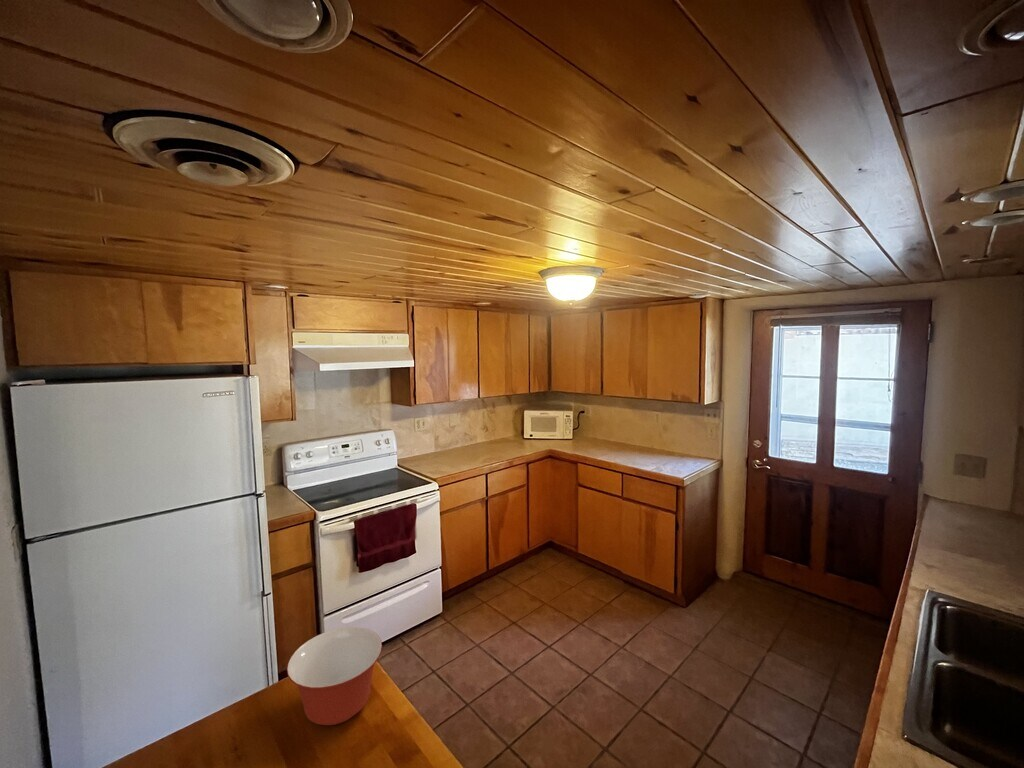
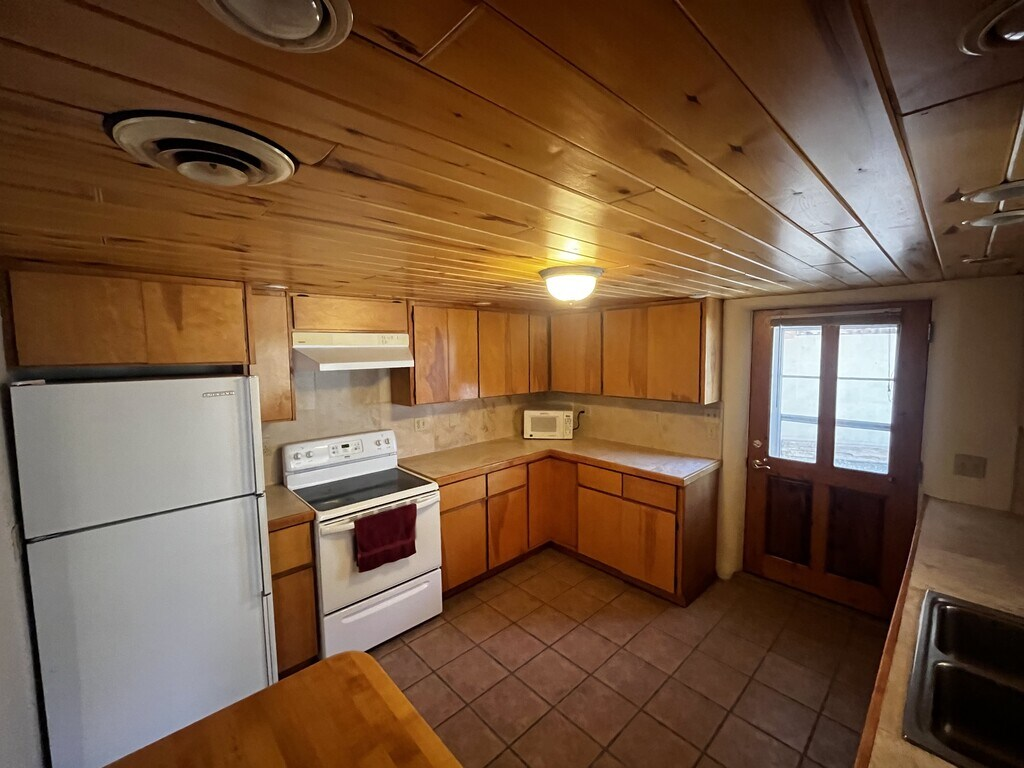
- mixing bowl [286,626,383,726]
